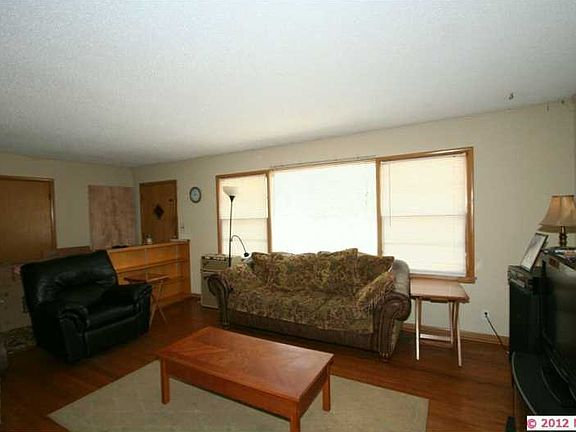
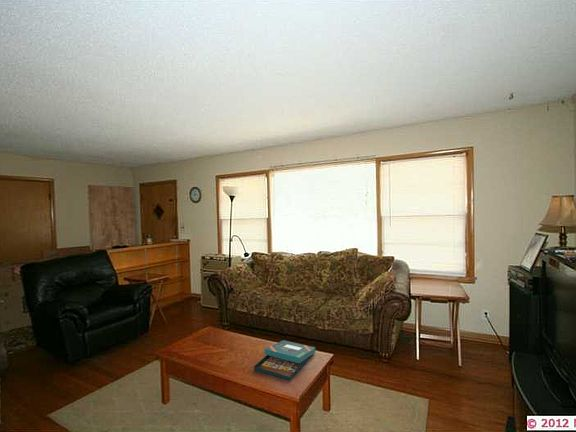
+ board game [253,339,316,382]
